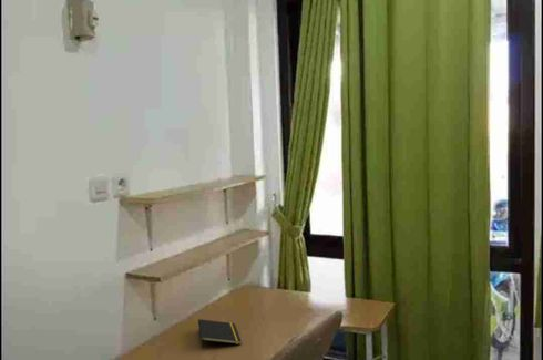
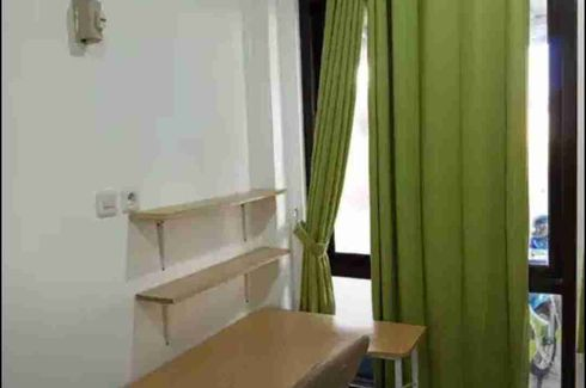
- notepad [197,318,243,350]
